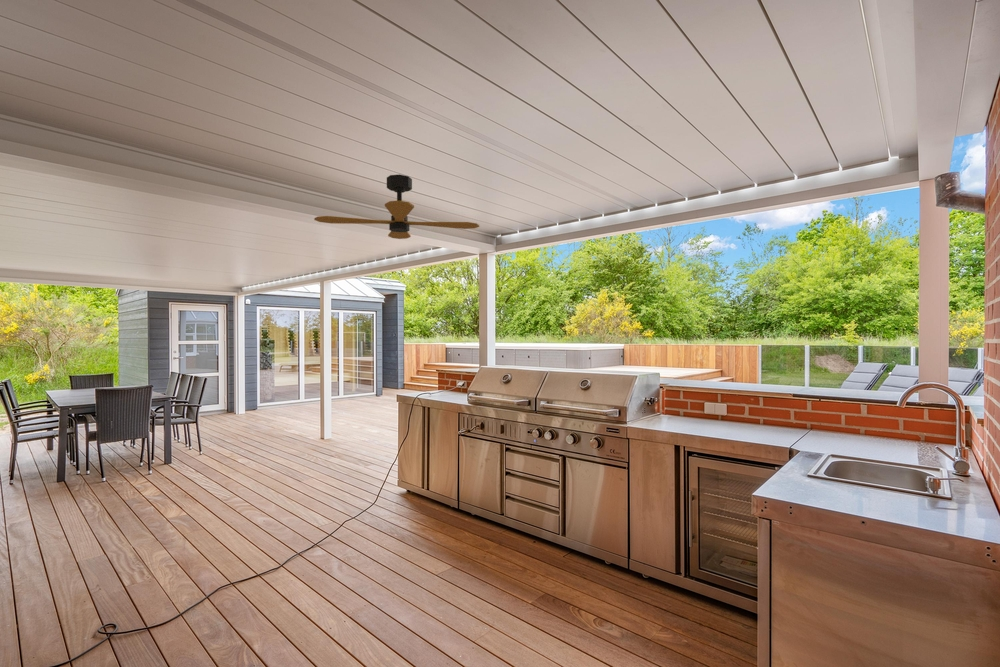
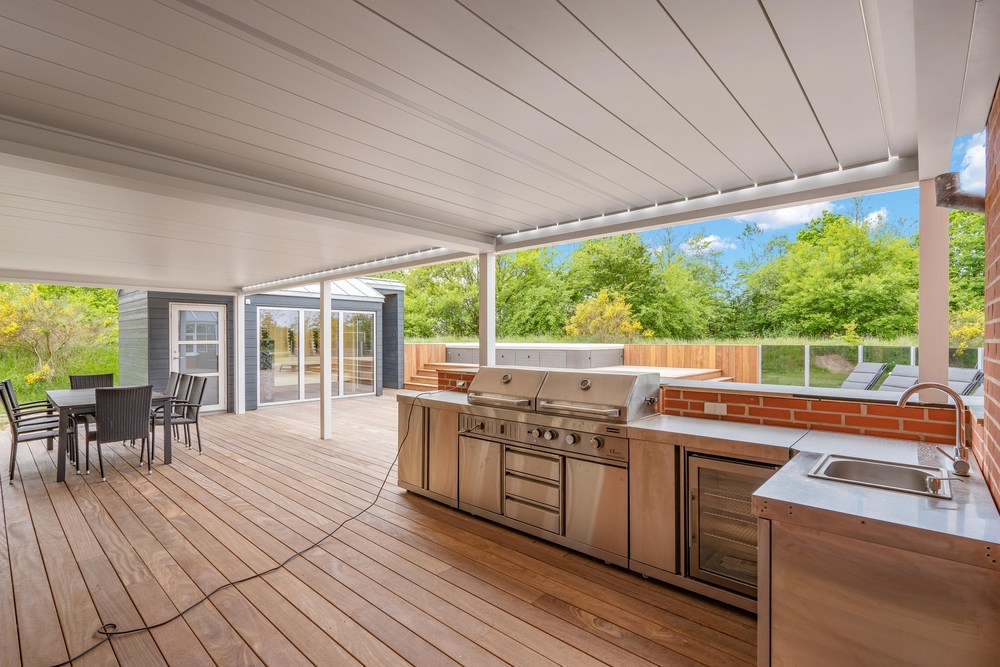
- ceiling fan [313,173,480,240]
